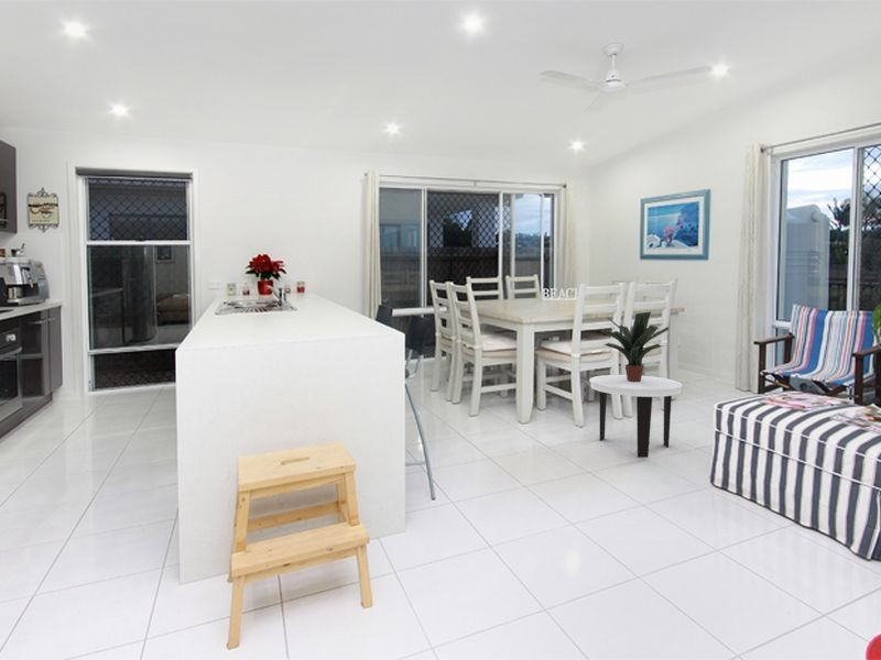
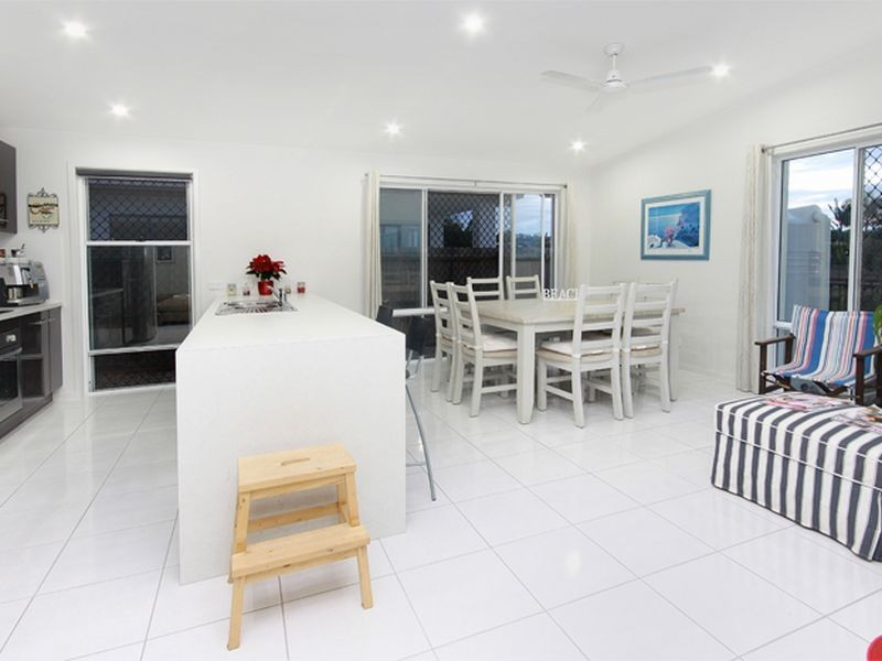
- side table [588,374,683,459]
- potted plant [598,310,670,382]
